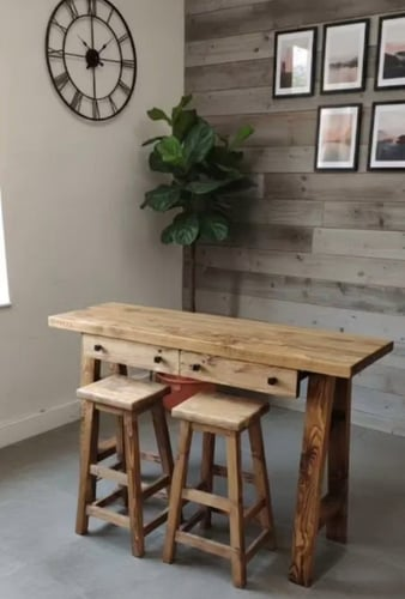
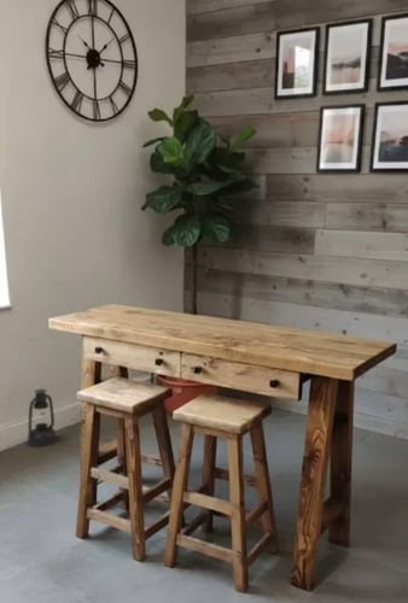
+ lantern [27,387,58,447]
